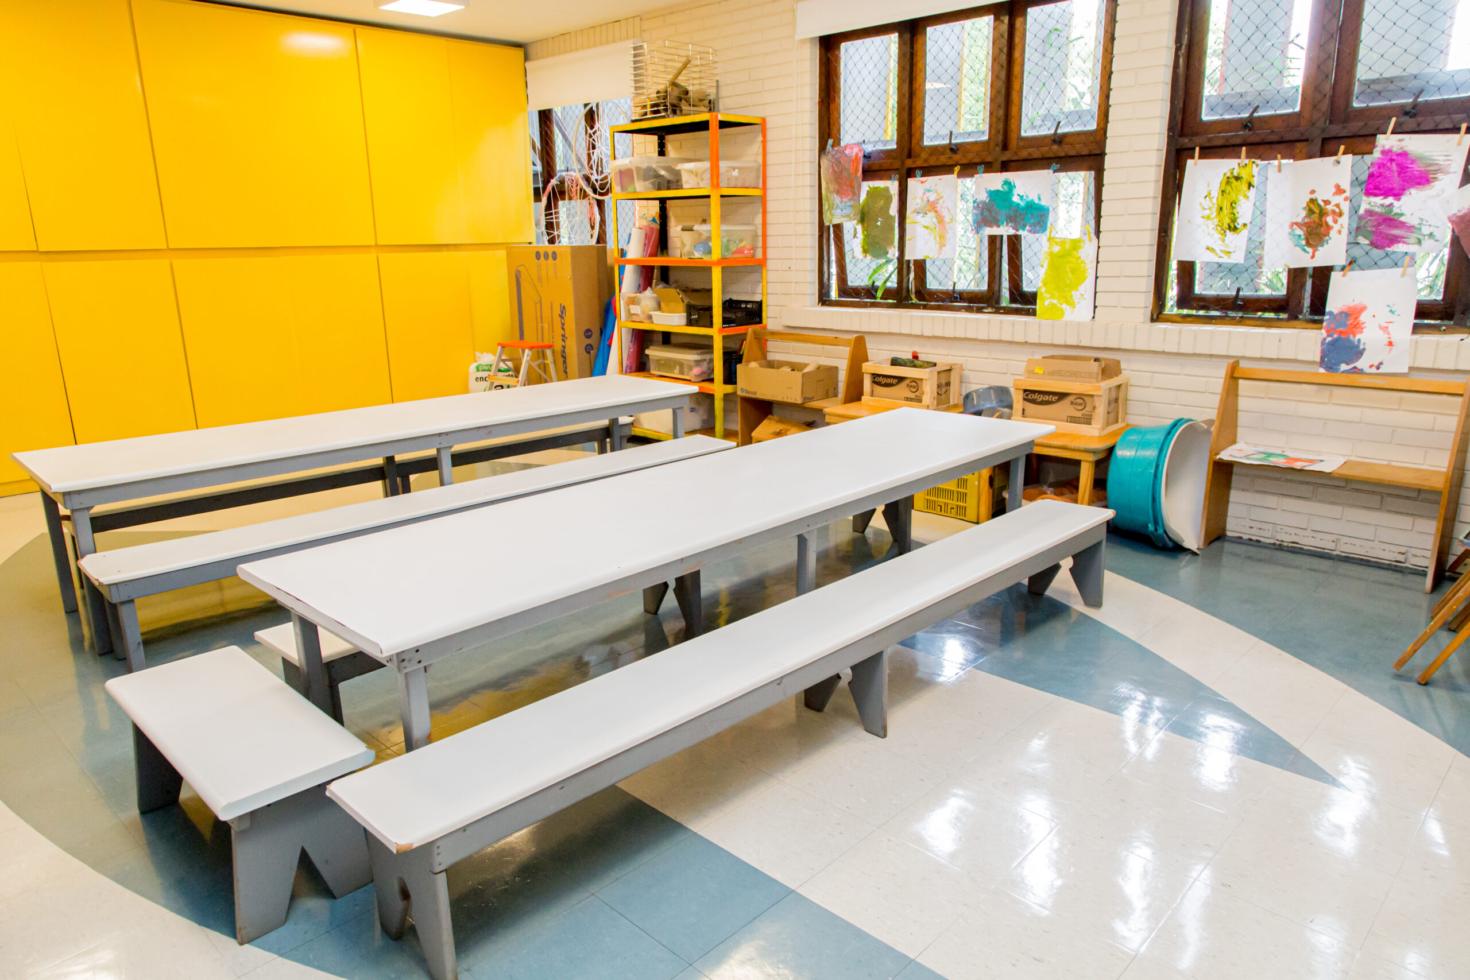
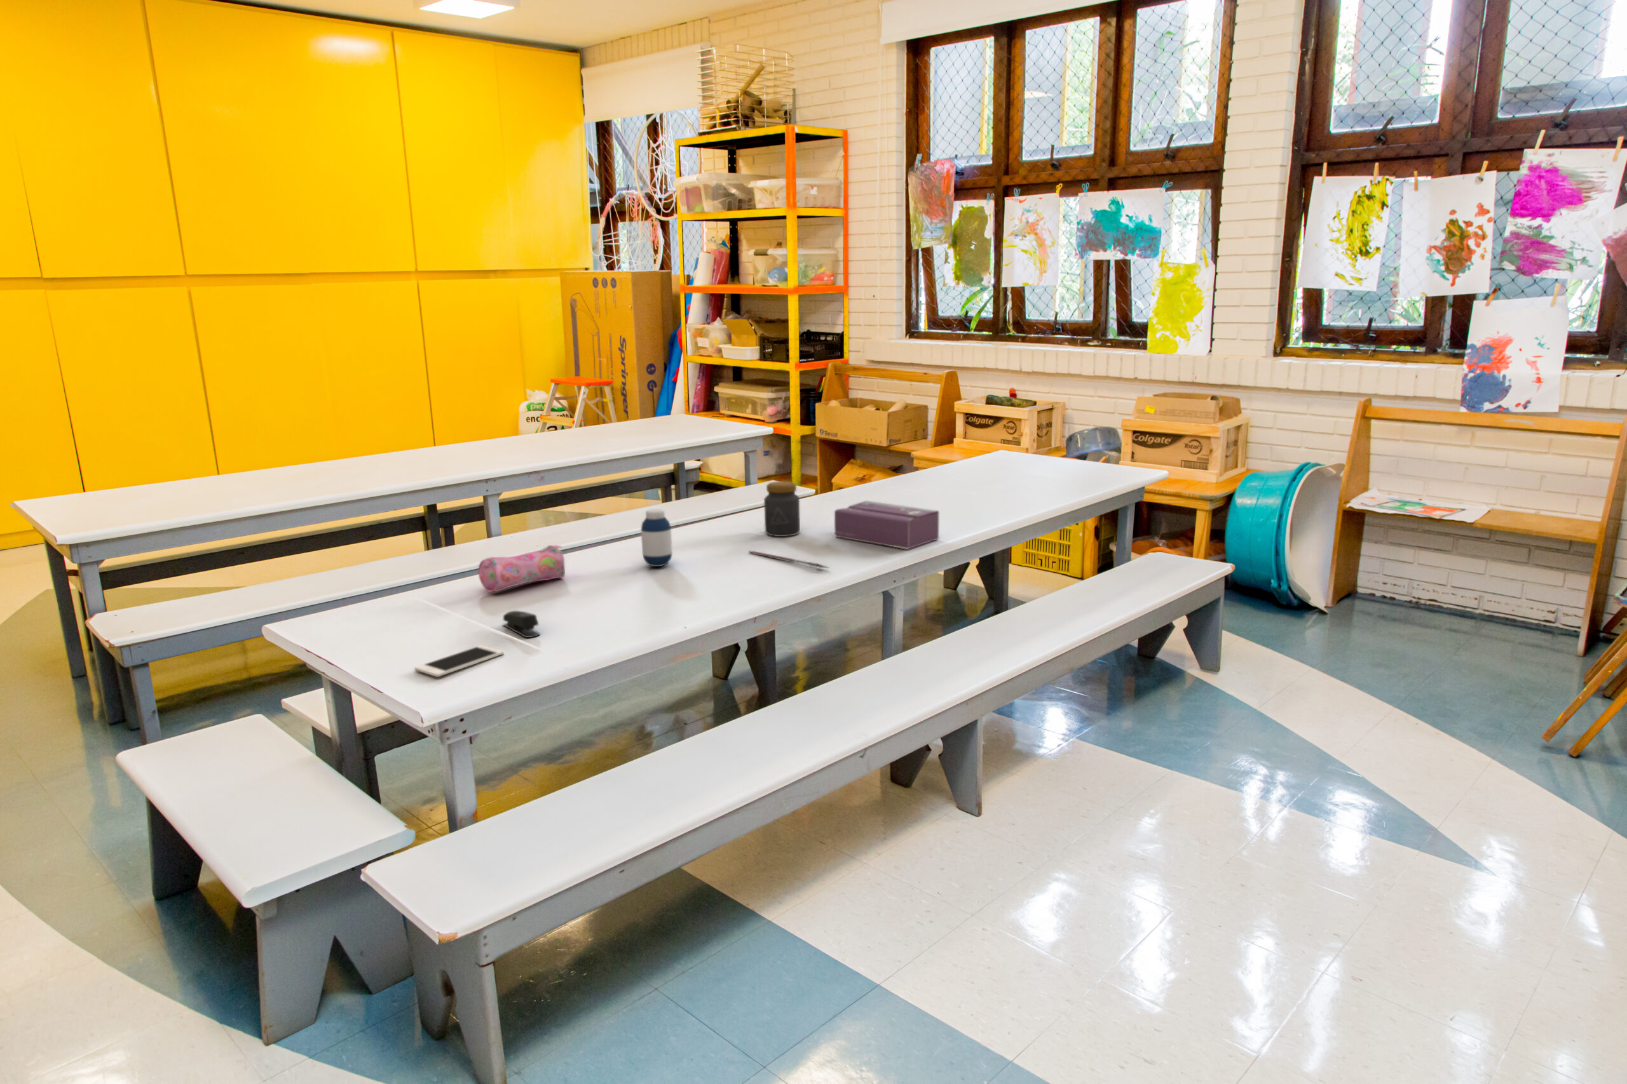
+ medicine bottle [640,508,673,567]
+ cell phone [414,645,505,678]
+ jar [764,480,800,537]
+ pencil case [478,544,565,593]
+ stapler [502,610,541,639]
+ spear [748,550,829,569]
+ tissue box [834,500,939,550]
